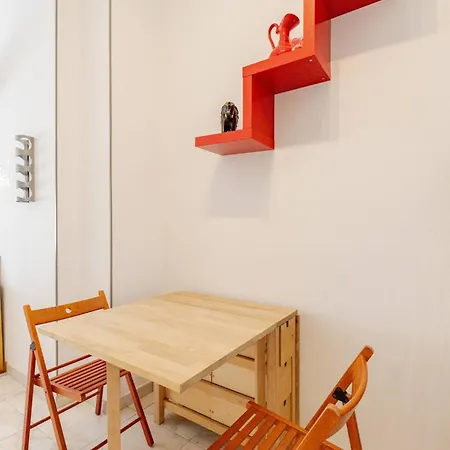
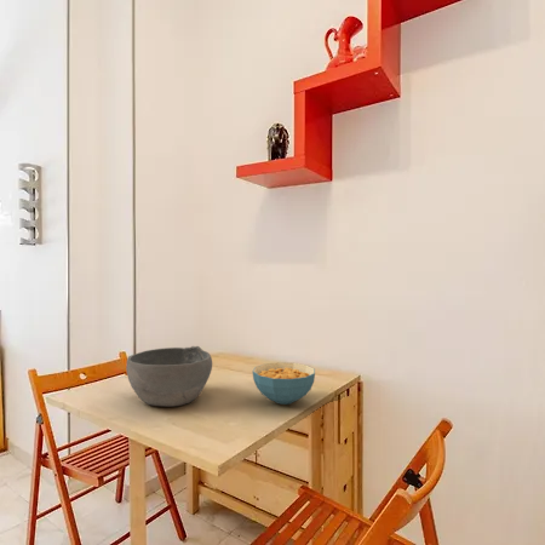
+ bowl [125,345,213,408]
+ cereal bowl [252,361,316,406]
